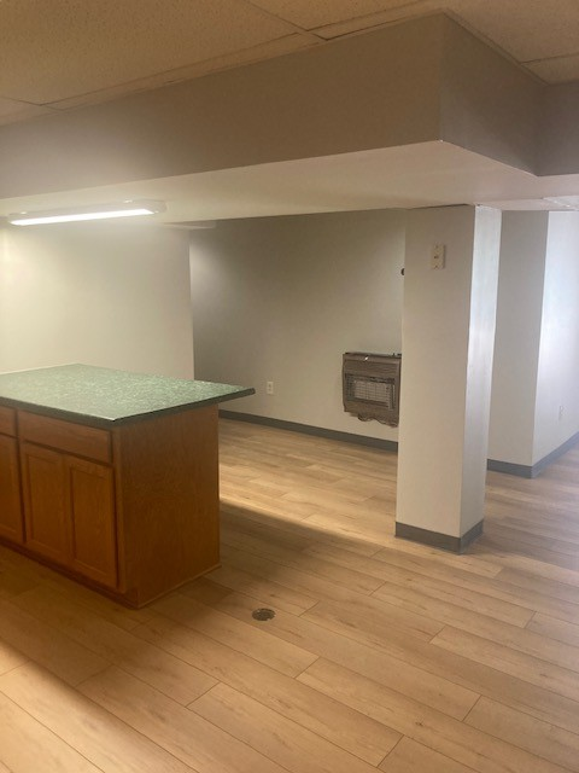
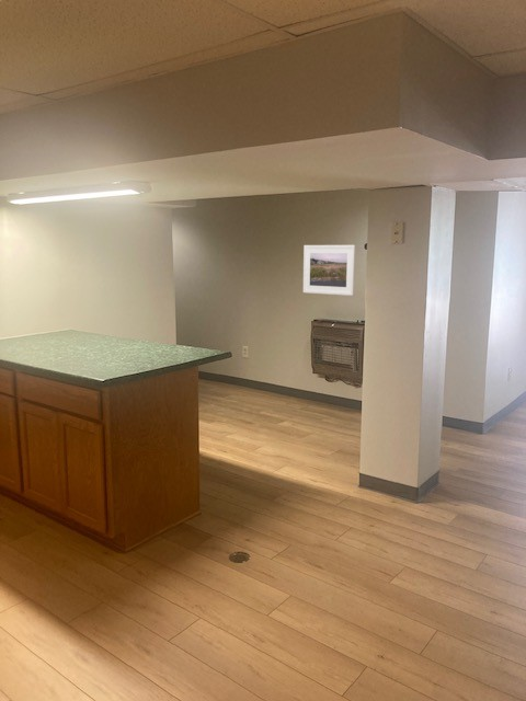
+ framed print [302,244,356,297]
